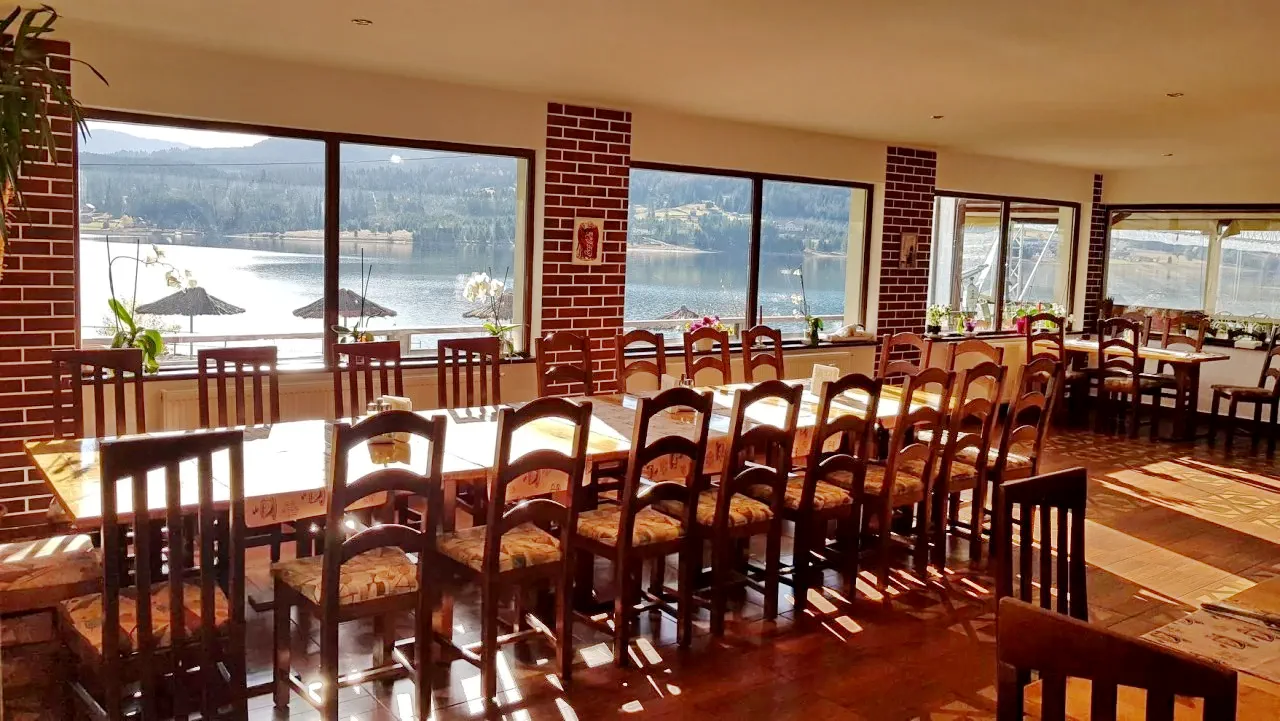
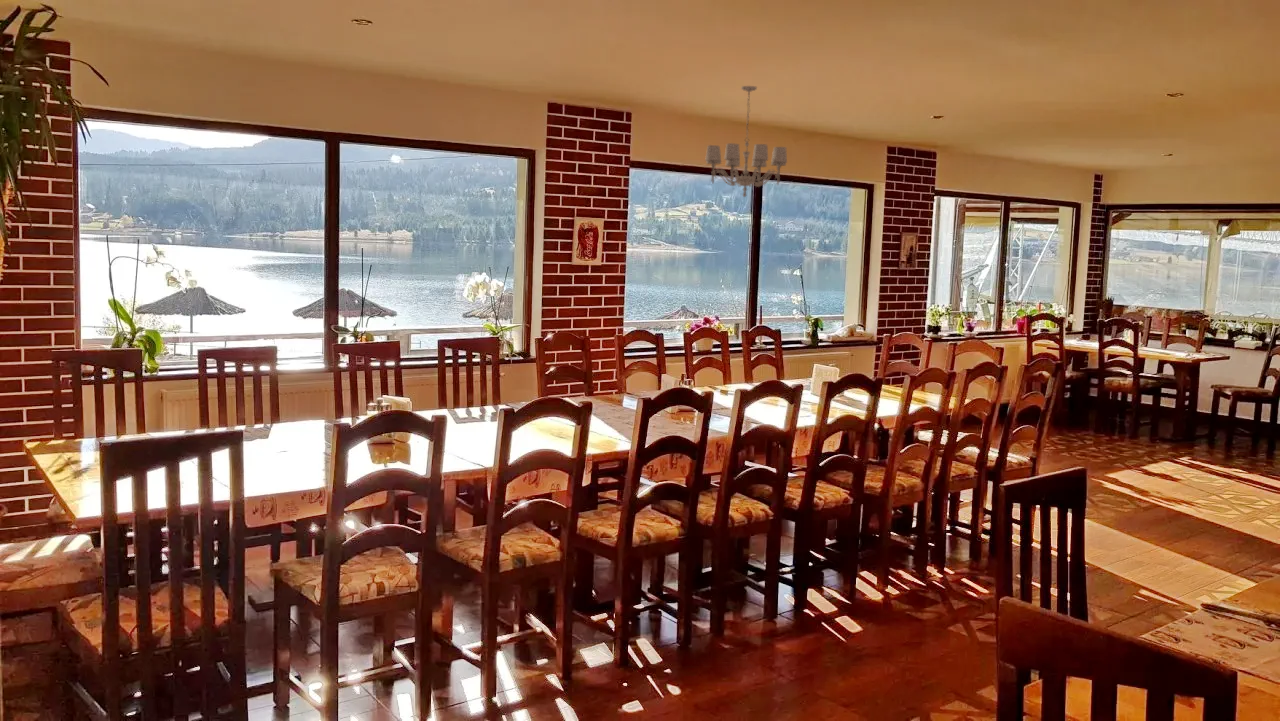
+ chandelier [704,85,788,198]
